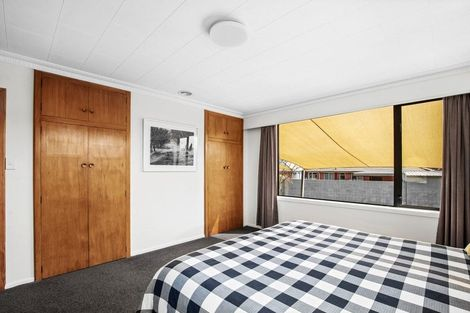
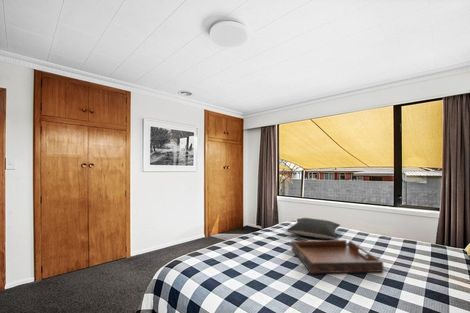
+ serving tray [291,239,384,274]
+ pillow [286,217,341,240]
